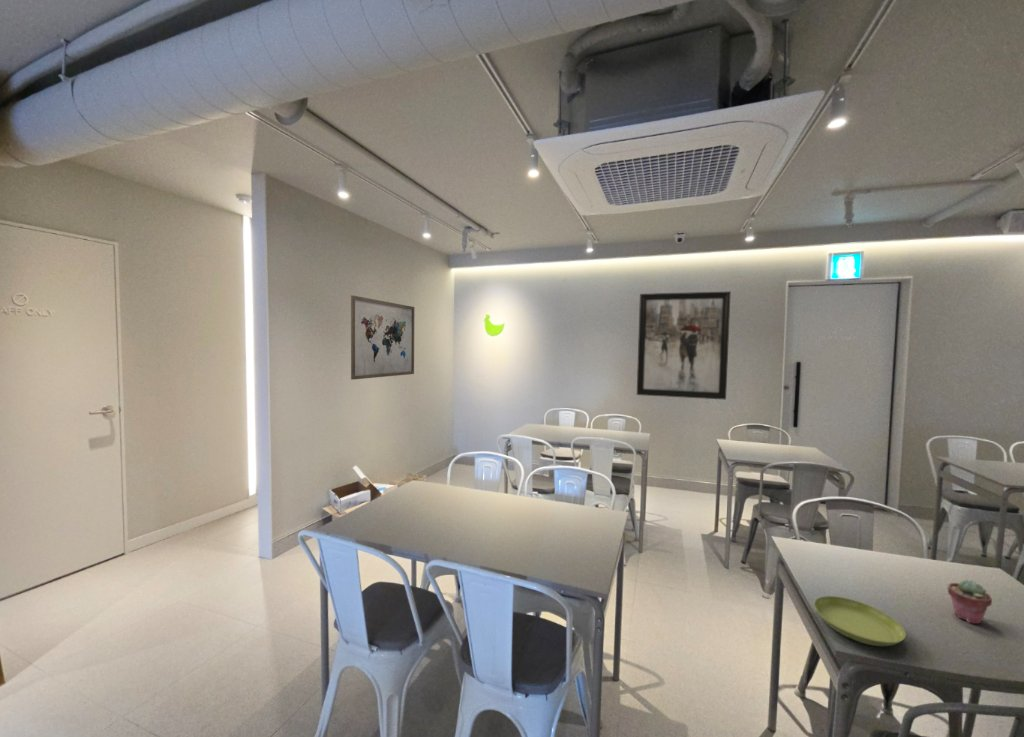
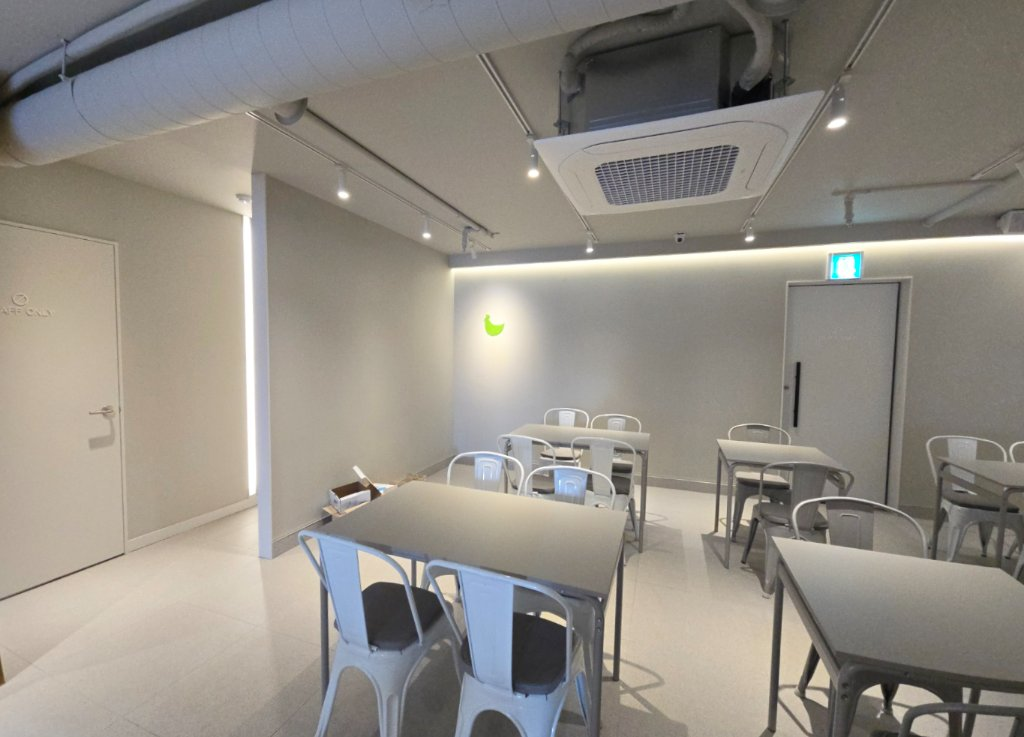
- wall art [350,294,415,381]
- saucer [813,595,907,647]
- potted succulent [947,579,993,625]
- wall art [636,290,732,401]
